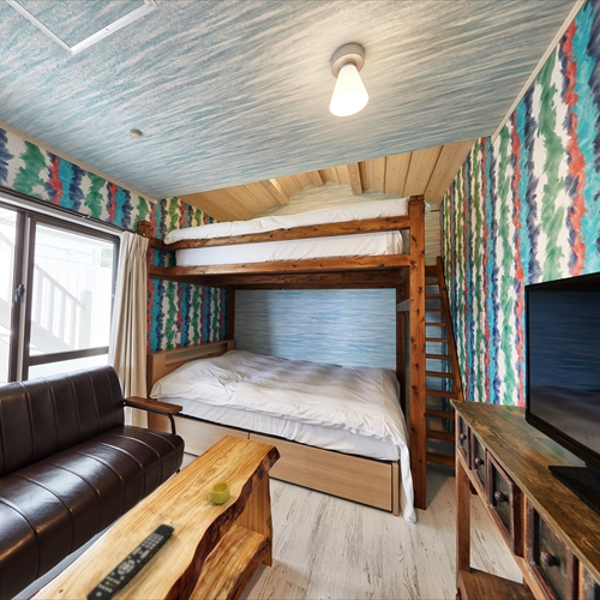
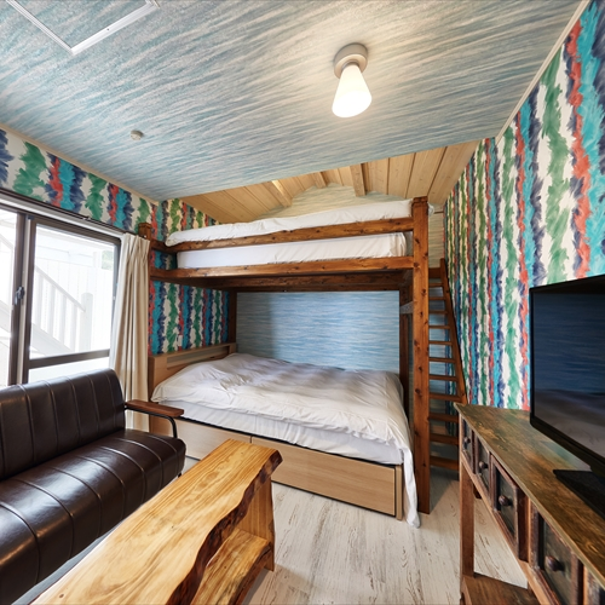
- cup [205,480,232,505]
- remote control [85,522,175,600]
